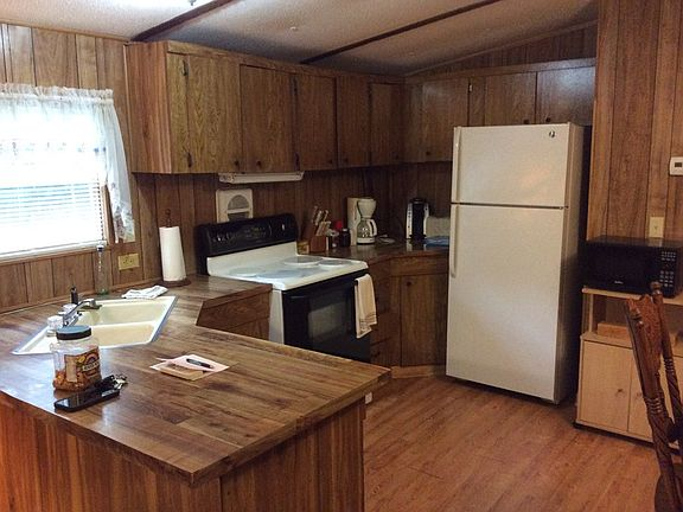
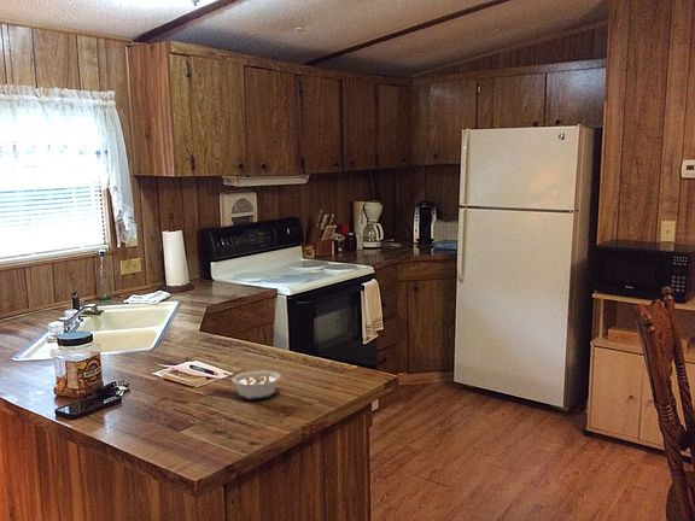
+ legume [222,369,282,400]
